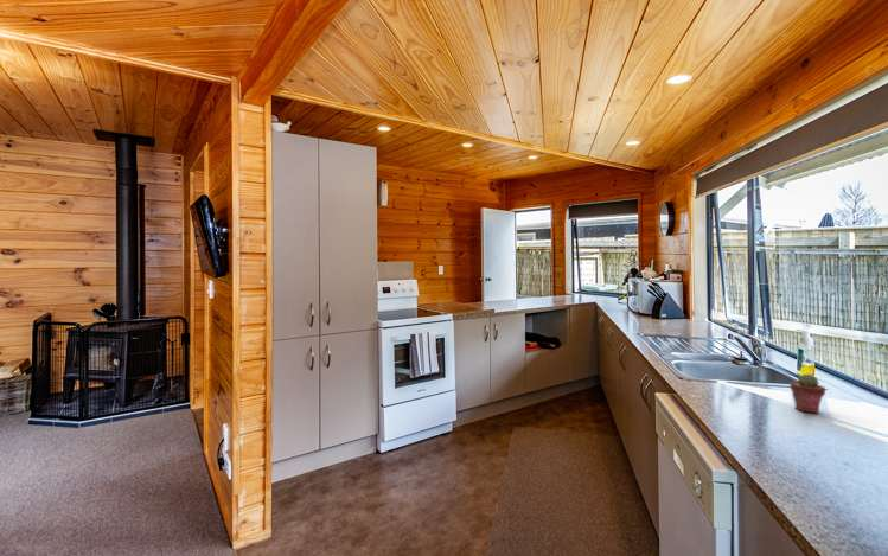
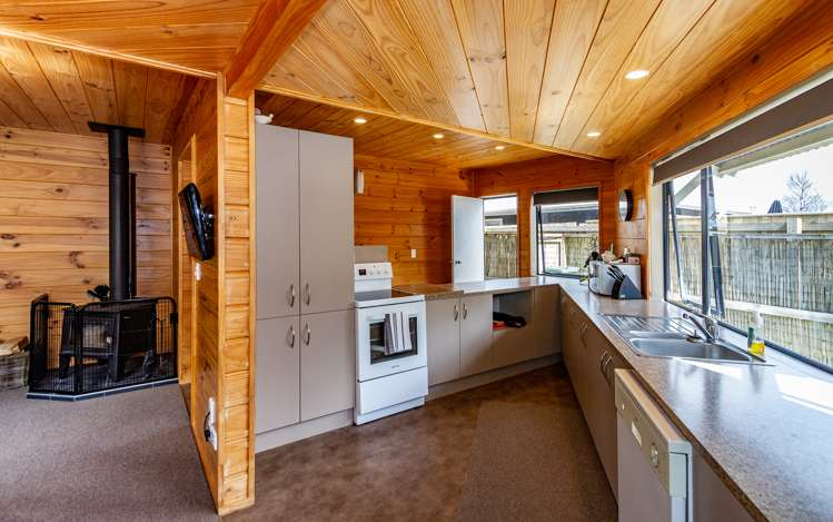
- potted succulent [788,373,826,414]
